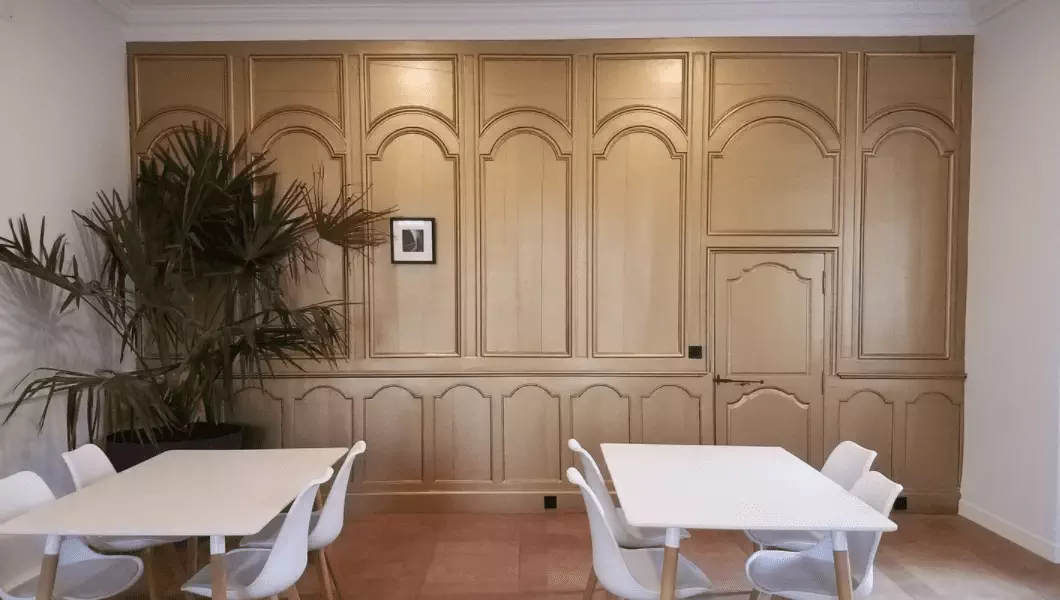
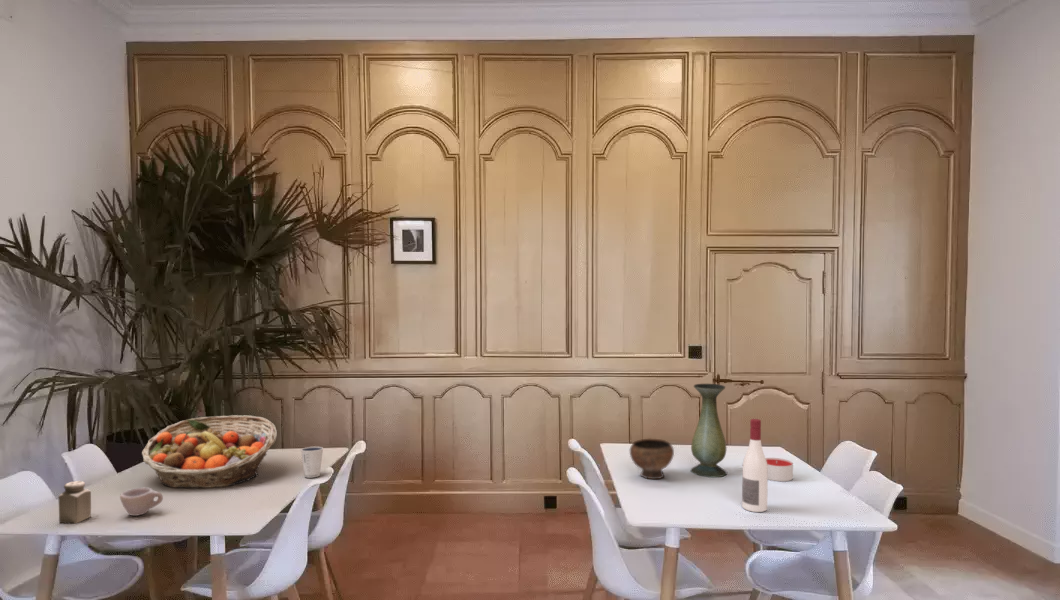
+ cup [119,487,164,517]
+ bowl [629,437,675,480]
+ dixie cup [300,446,324,479]
+ alcohol [741,418,769,513]
+ fruit basket [141,414,278,489]
+ salt shaker [57,480,92,524]
+ candle [765,457,794,482]
+ vase [690,383,728,478]
